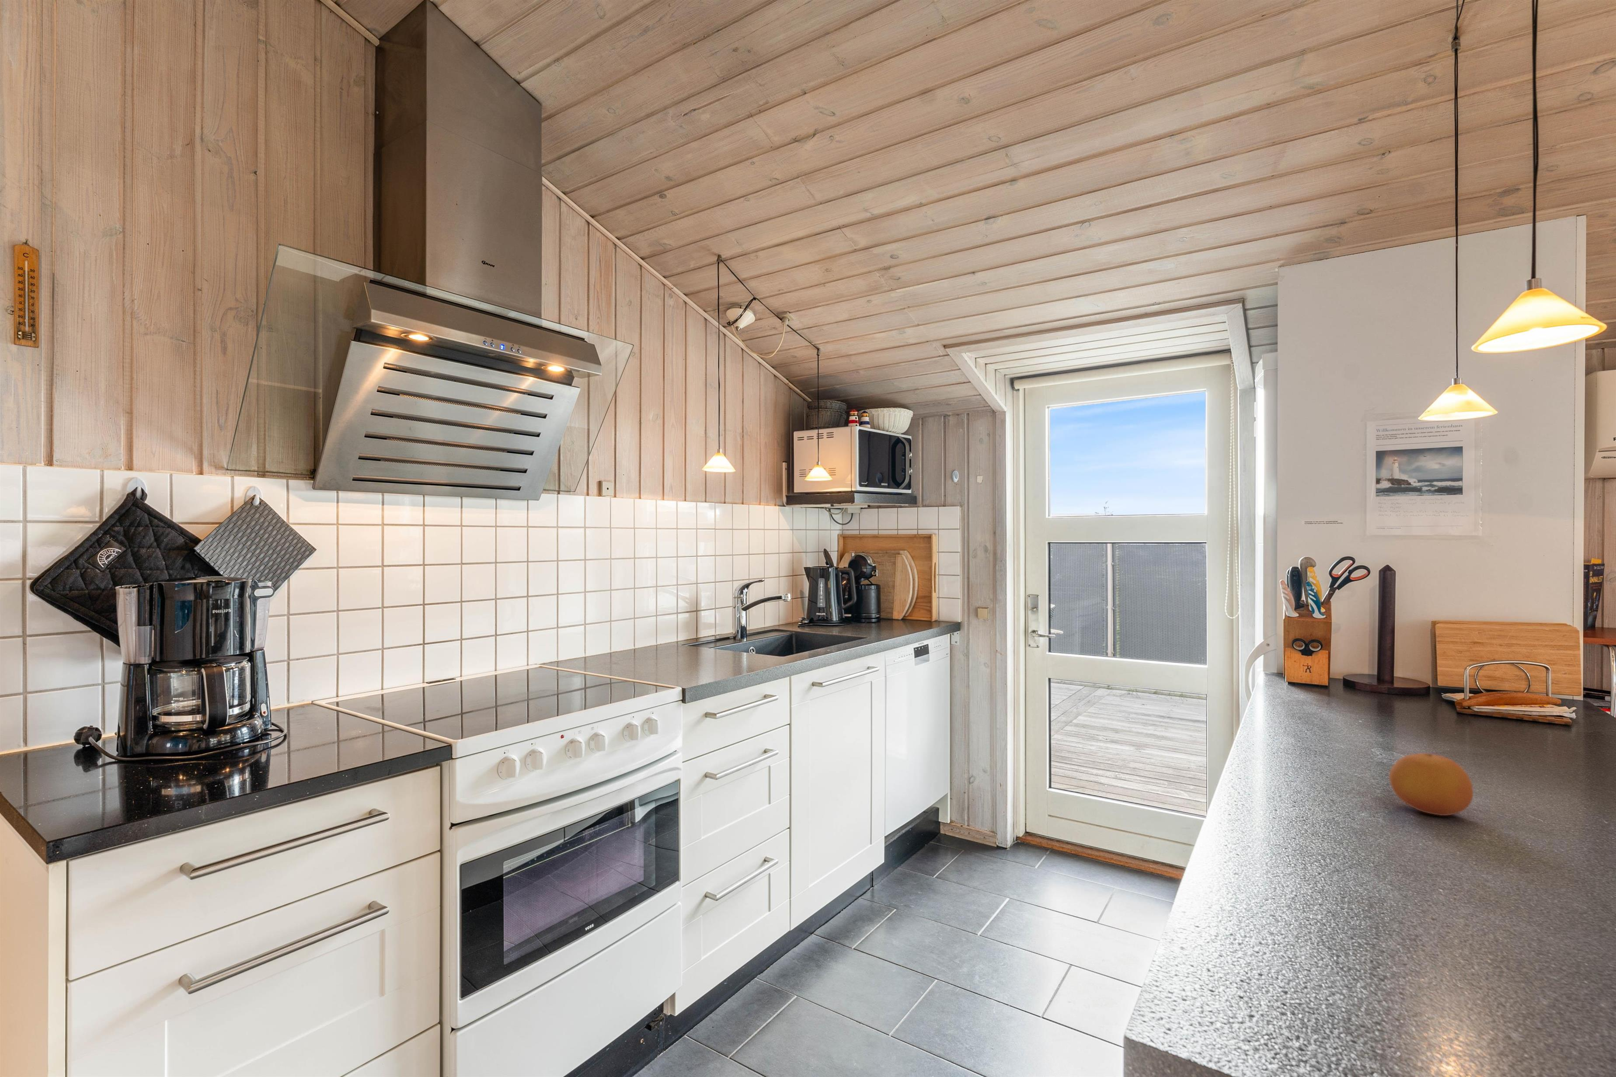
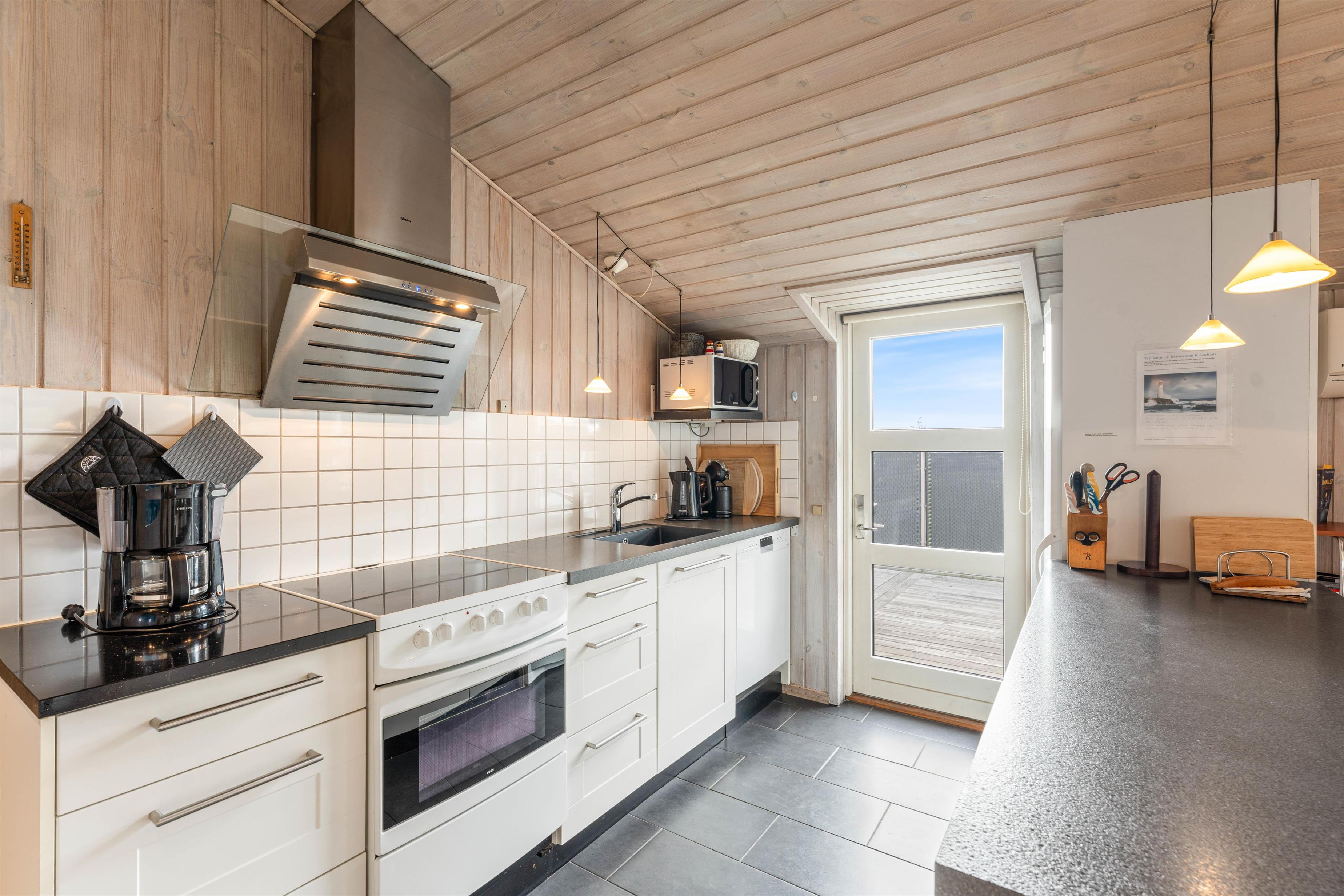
- fruit [1389,754,1473,816]
